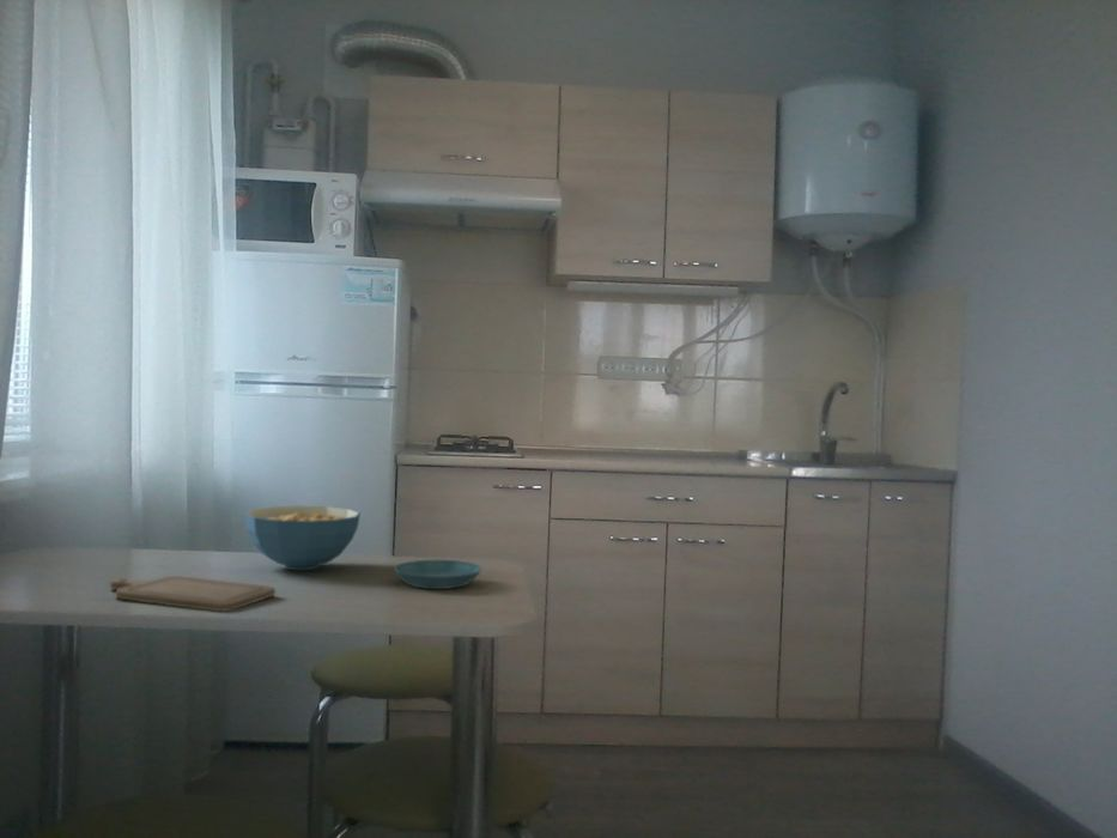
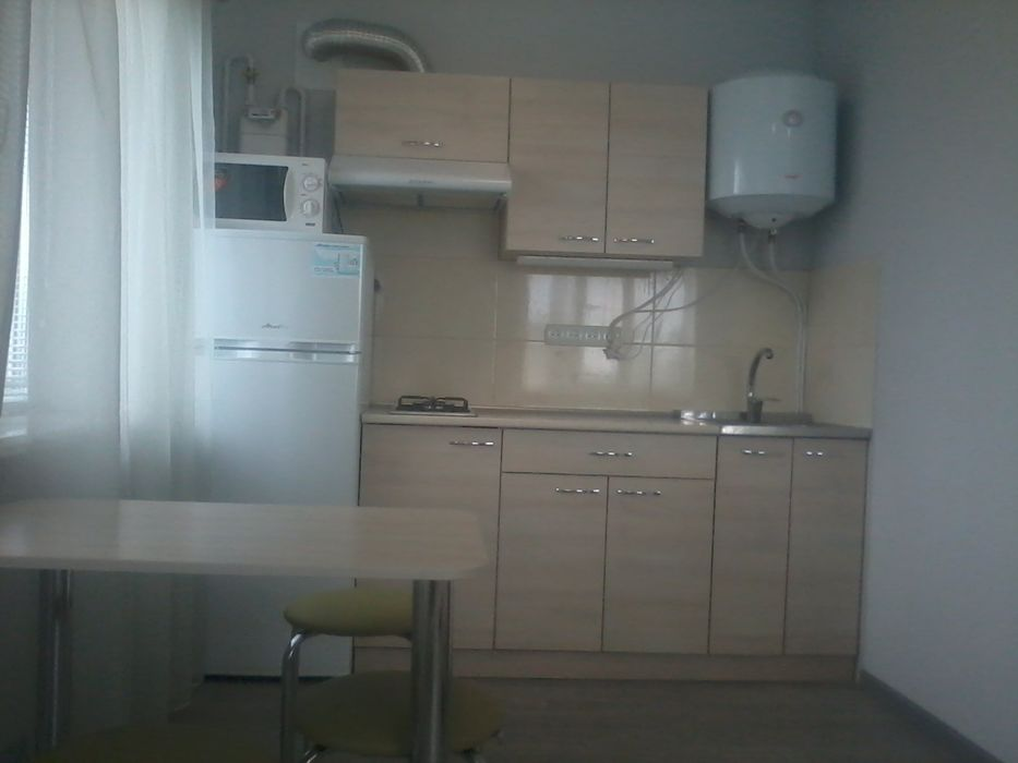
- chopping board [109,575,277,612]
- saucer [393,559,482,590]
- cereal bowl [244,505,362,571]
